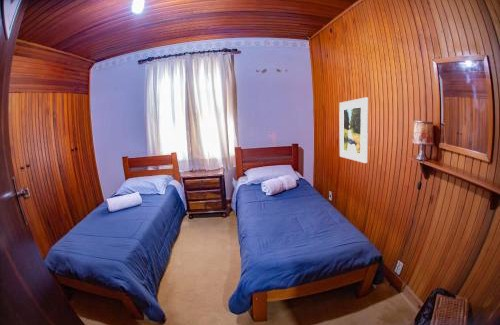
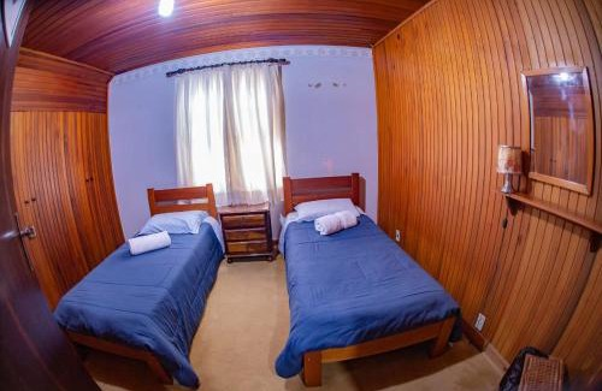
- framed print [338,96,369,164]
